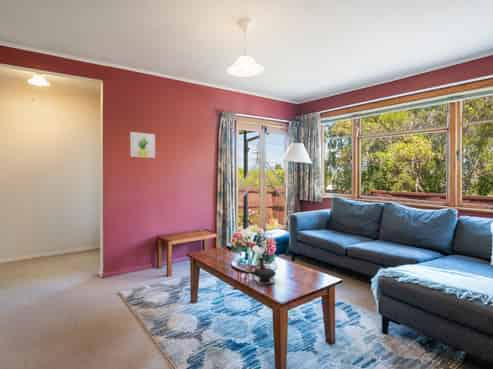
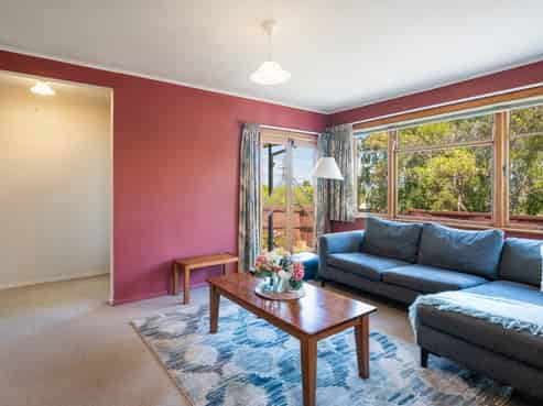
- wall art [129,131,156,159]
- teapot [248,256,277,286]
